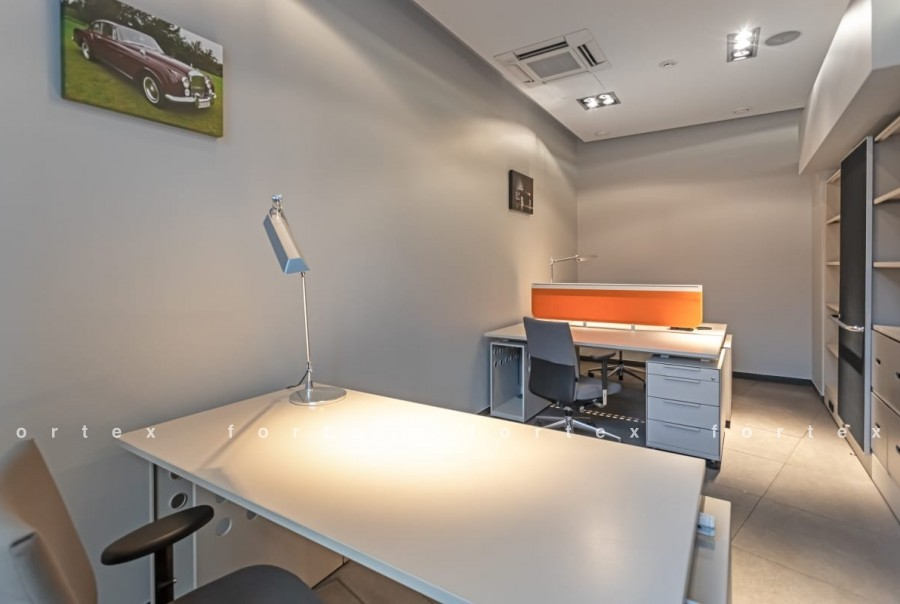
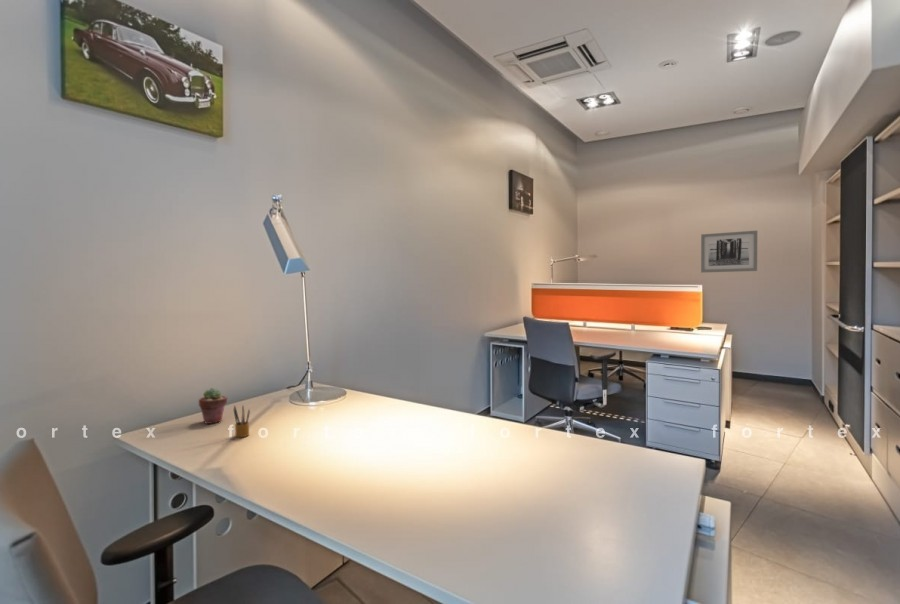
+ potted succulent [198,387,228,425]
+ wall art [700,230,758,274]
+ pencil box [233,404,251,438]
